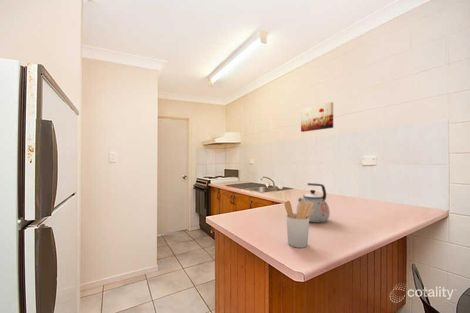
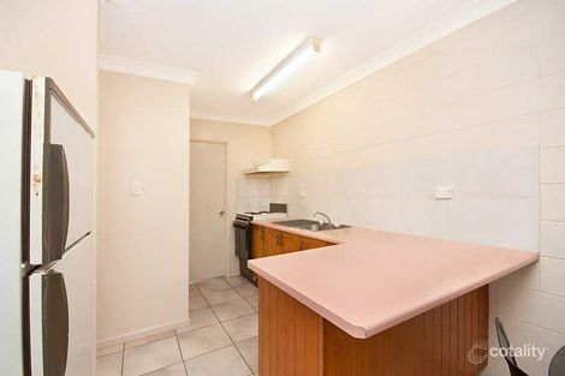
- utensil holder [283,200,314,249]
- kettle [296,182,331,223]
- wall art [300,101,334,133]
